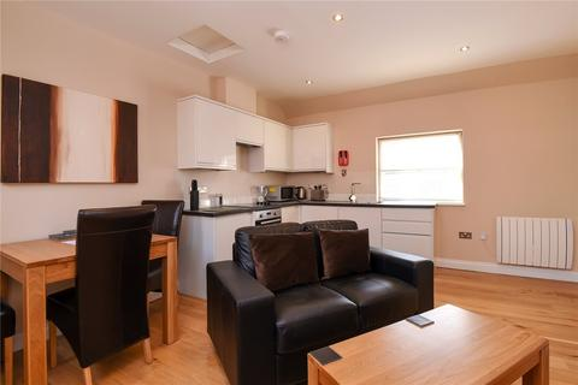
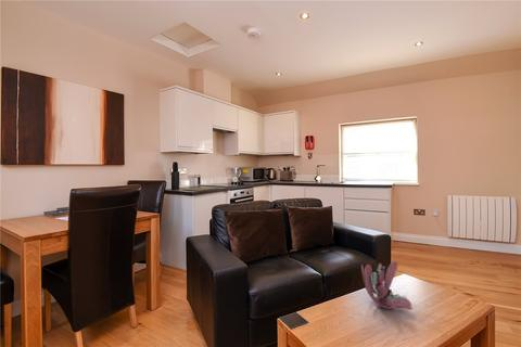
+ flower [360,260,414,310]
